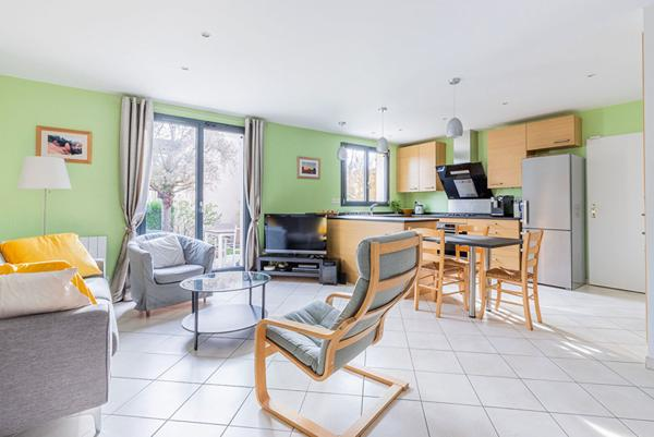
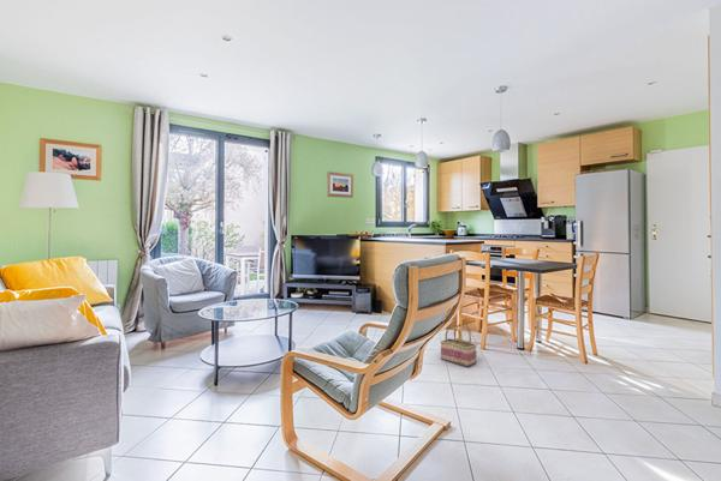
+ basket [440,323,478,368]
